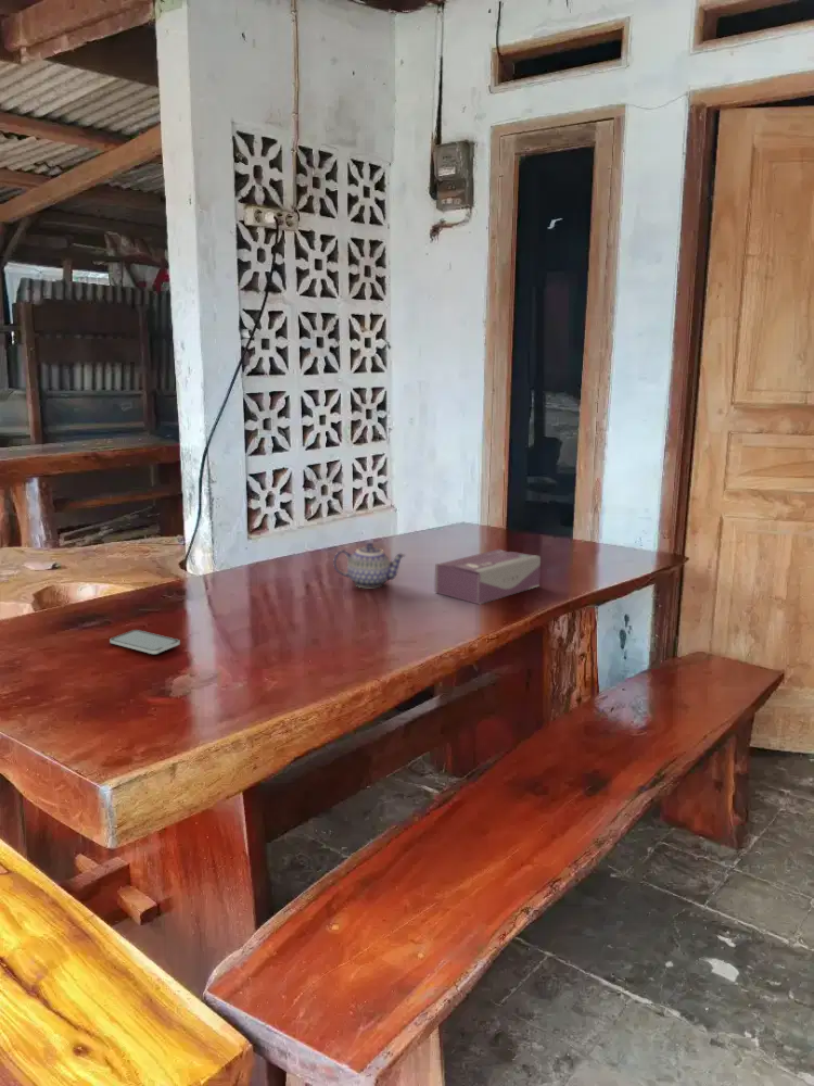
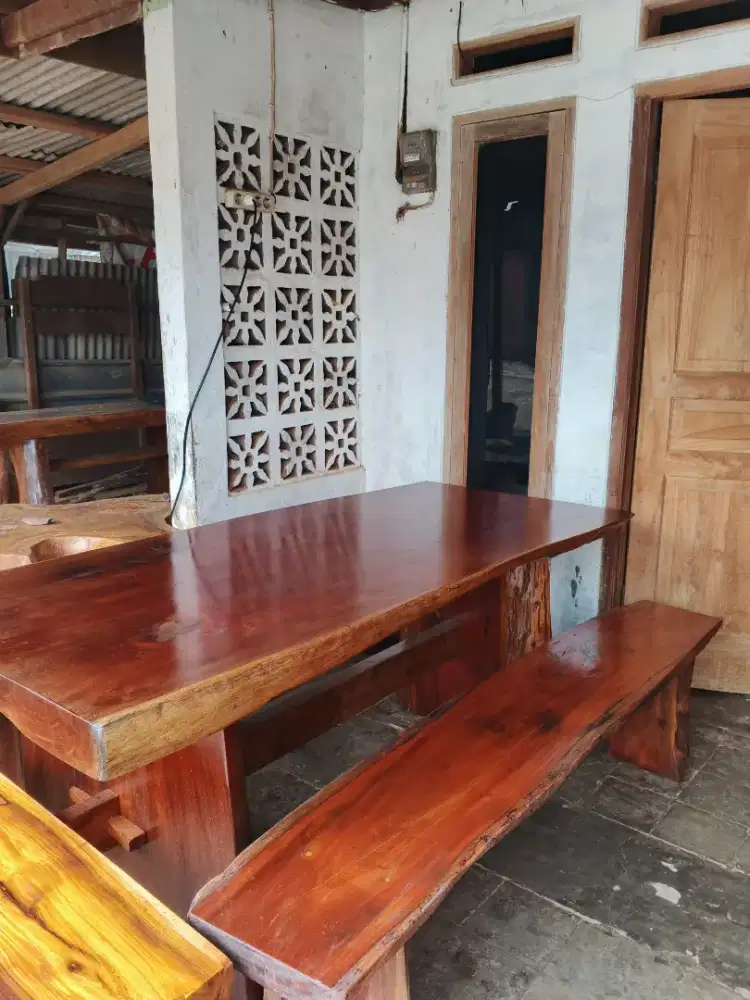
- smartphone [109,629,181,655]
- teapot [332,542,407,589]
- tissue box [434,548,542,605]
